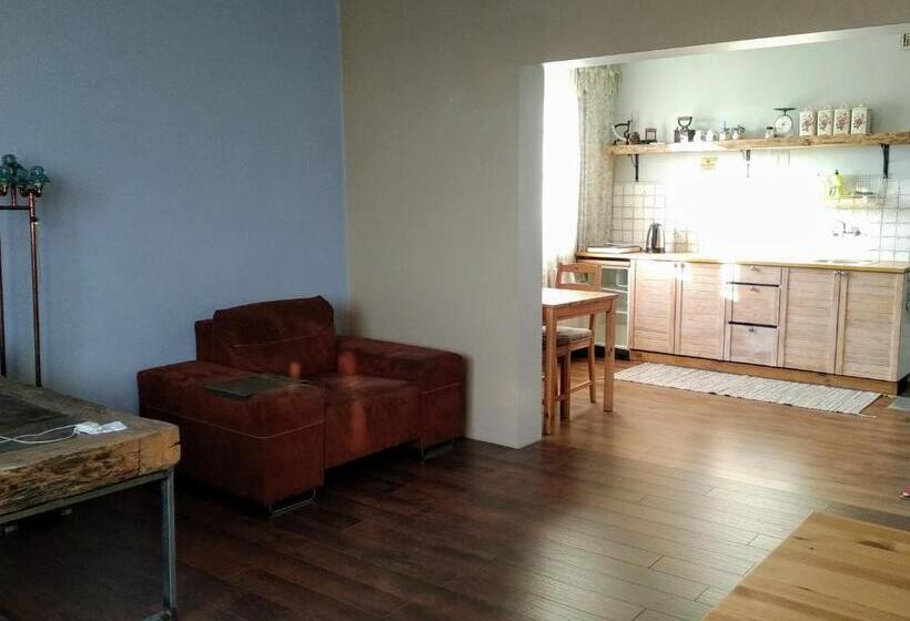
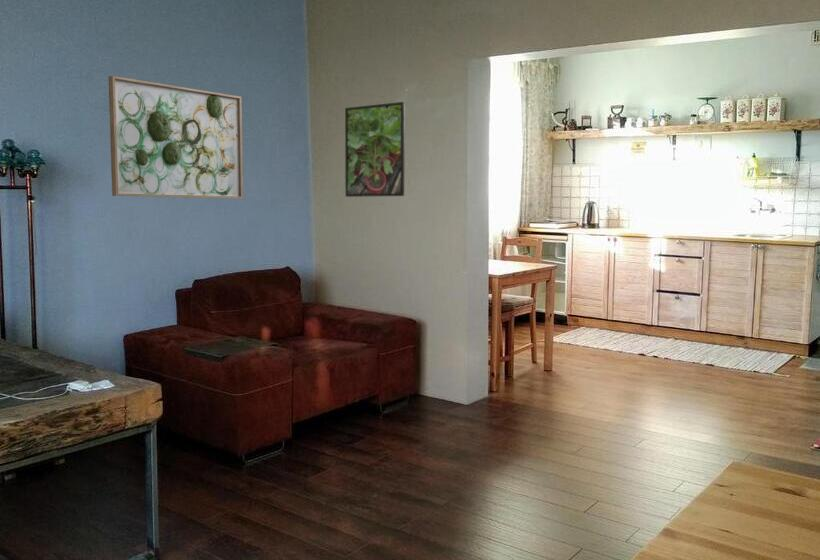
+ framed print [344,101,406,198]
+ wall art [107,75,244,200]
